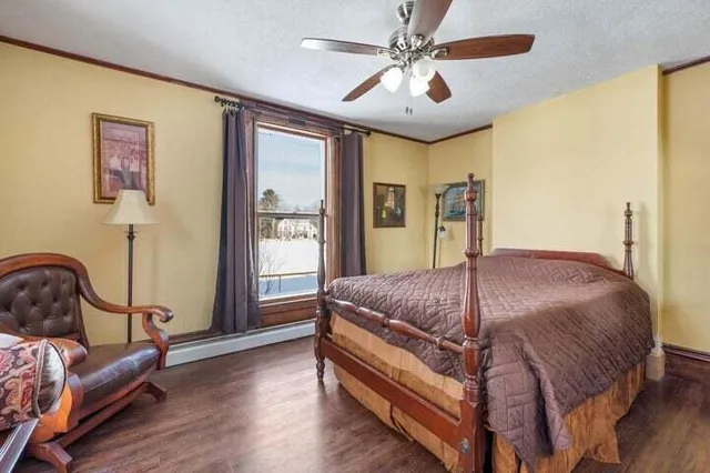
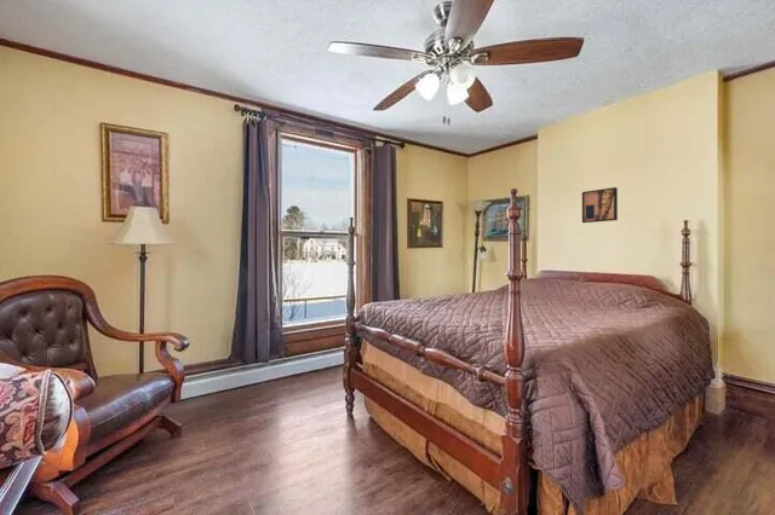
+ wall art [581,186,619,224]
